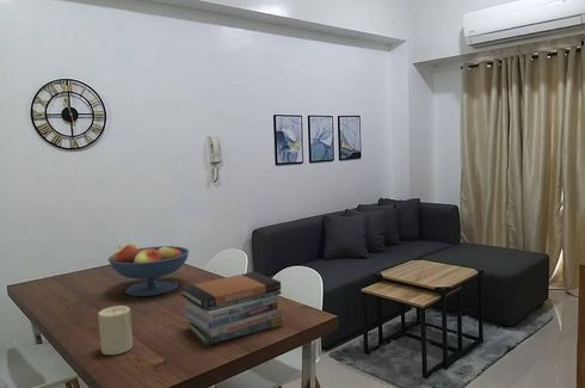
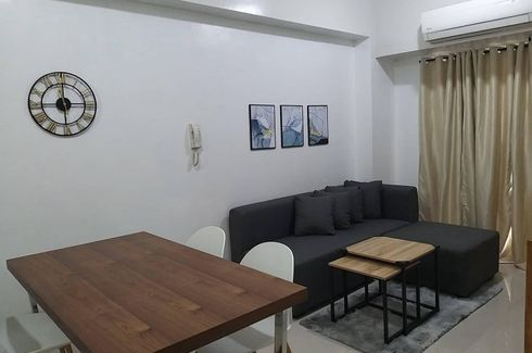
- fruit bowl [107,244,190,297]
- candle [97,304,134,356]
- book stack [179,271,283,346]
